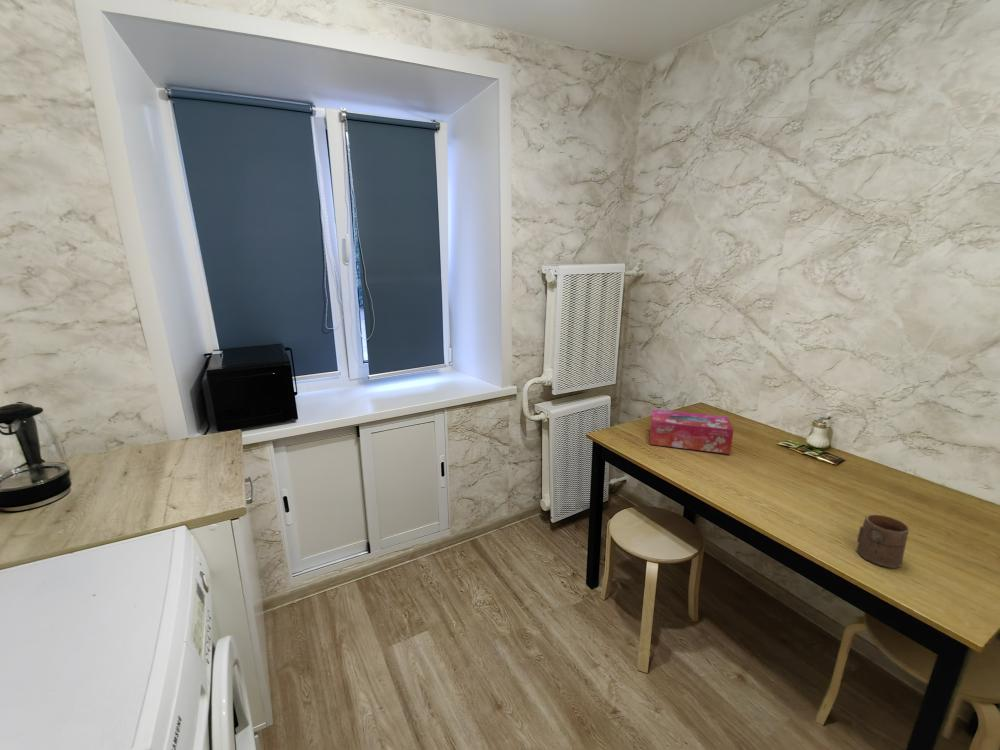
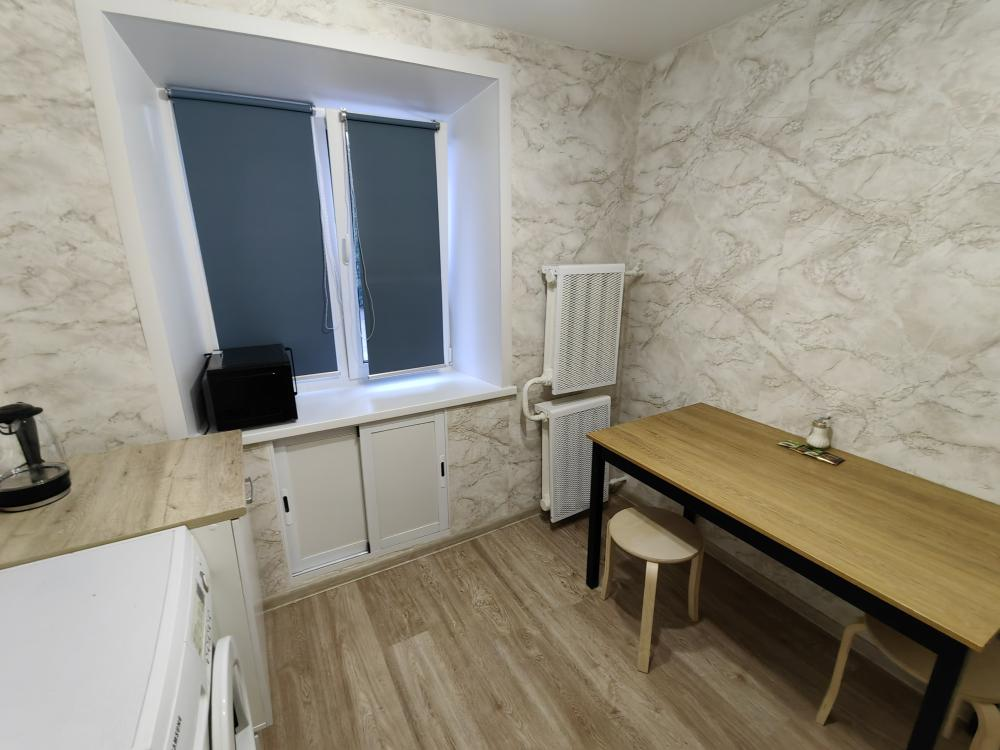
- cup [856,514,910,569]
- tissue box [649,408,735,455]
